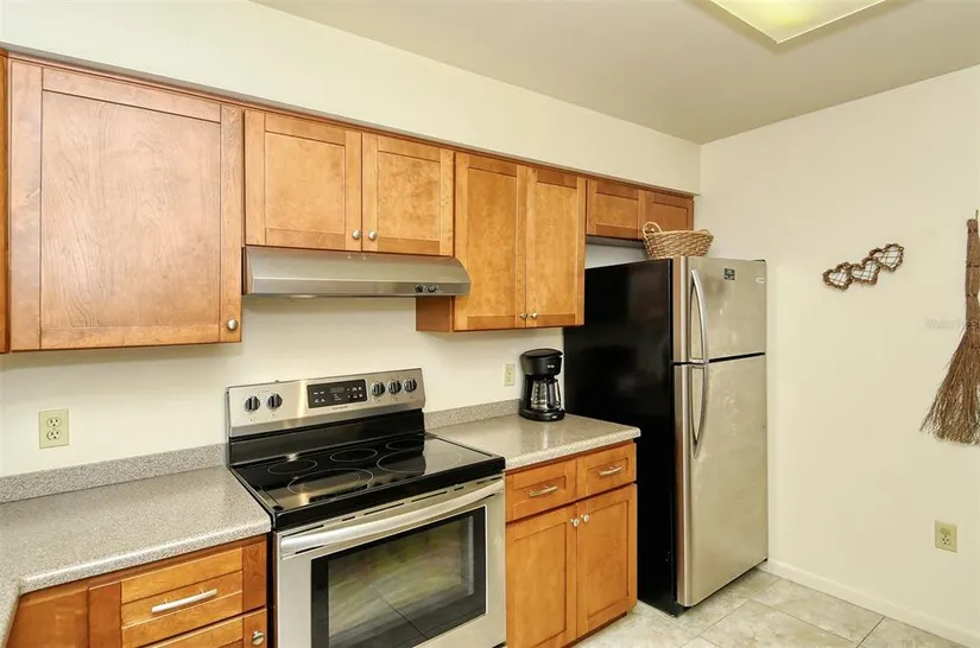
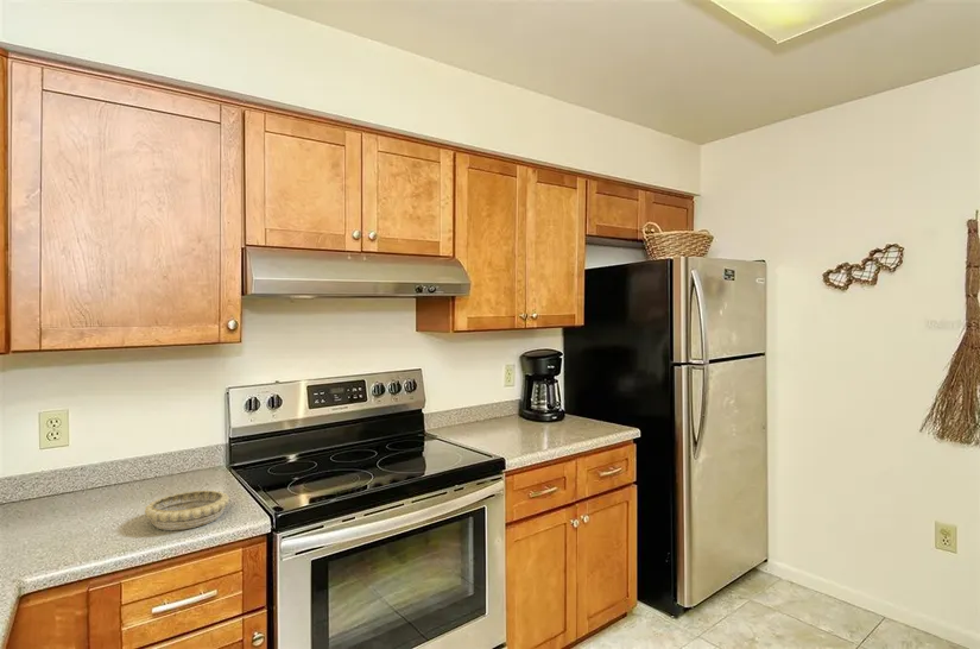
+ decorative bowl [144,490,230,531]
